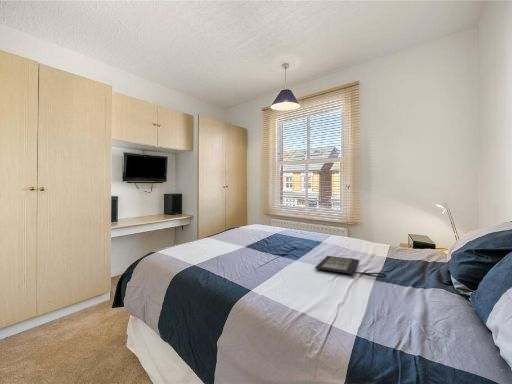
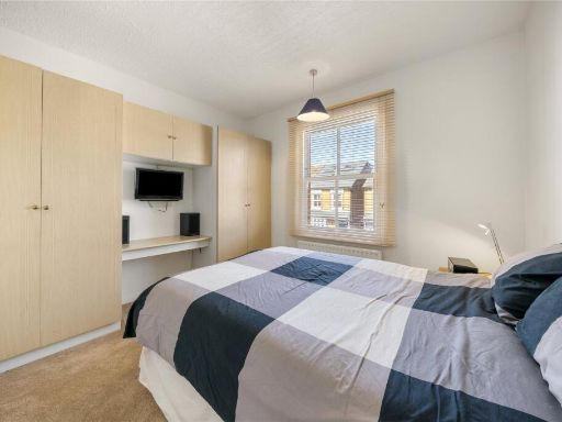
- clutch bag [314,255,387,279]
